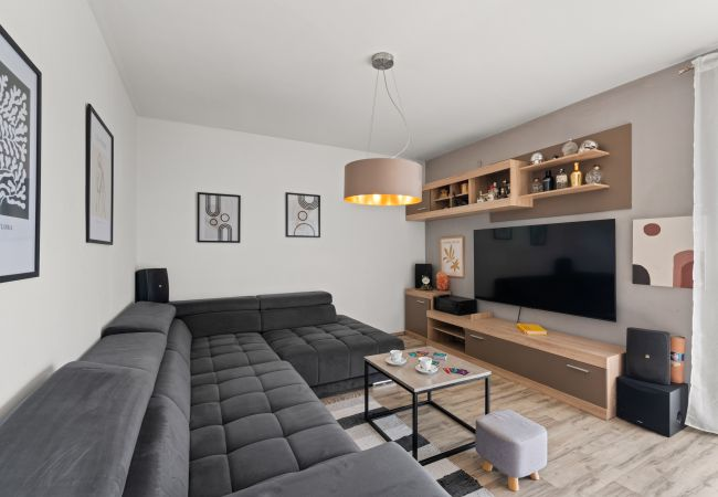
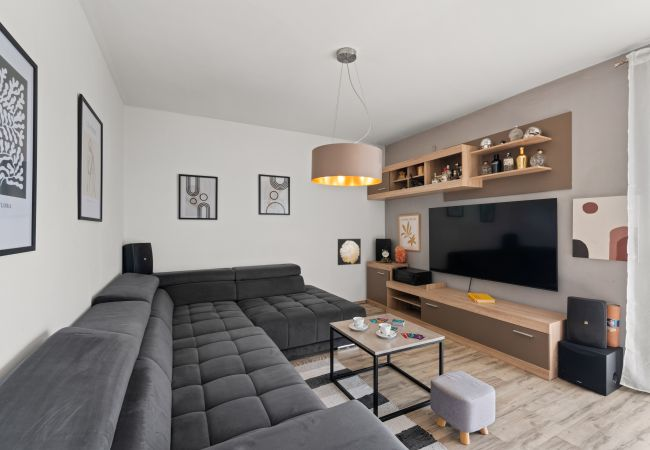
+ wall art [337,238,362,266]
